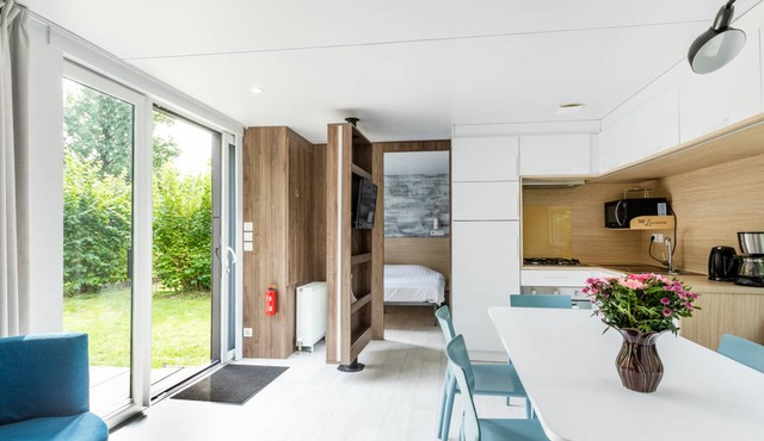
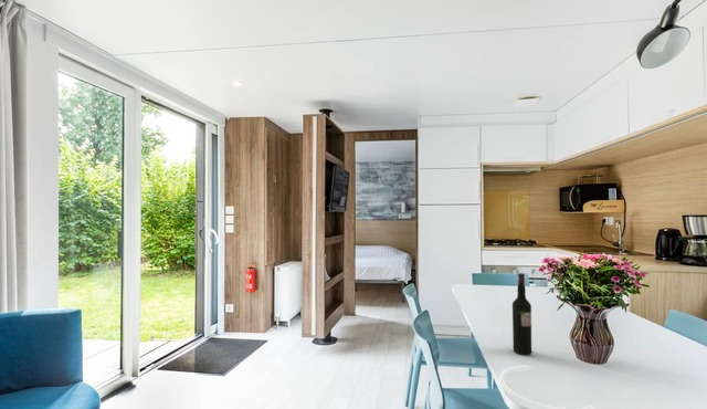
+ wine bottle [511,272,532,356]
+ plate [497,365,594,409]
